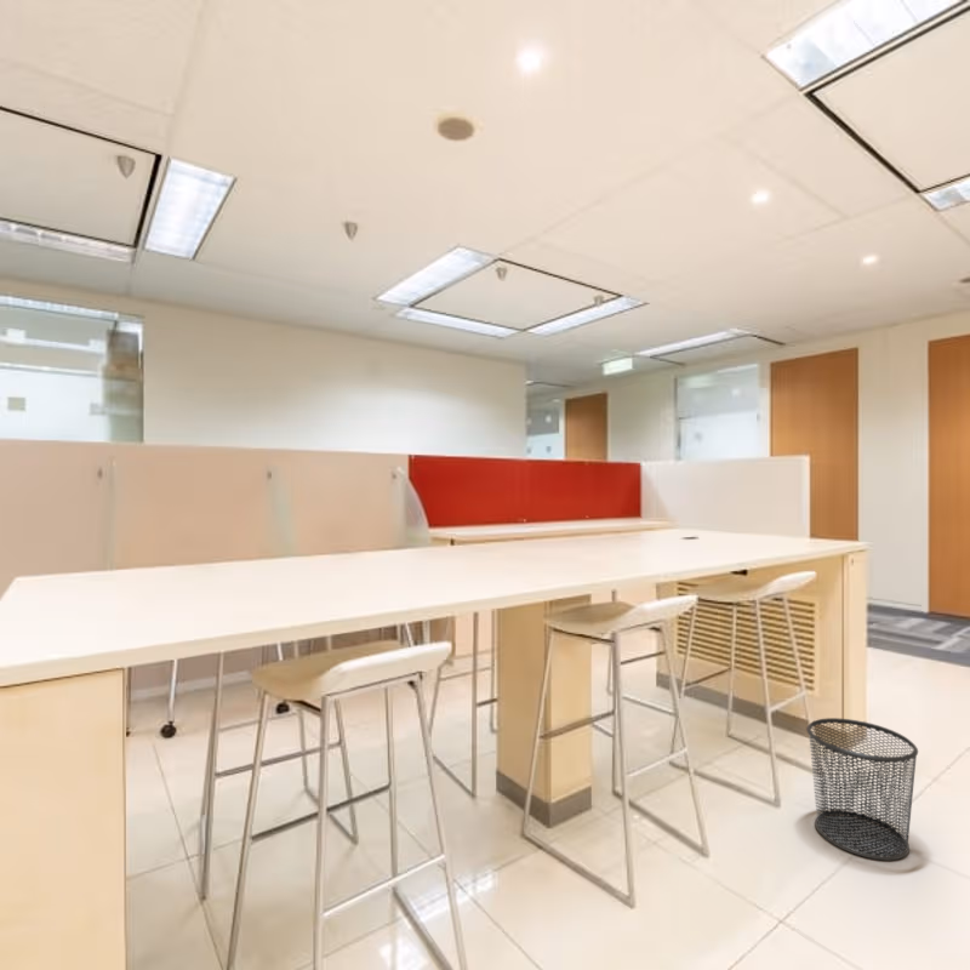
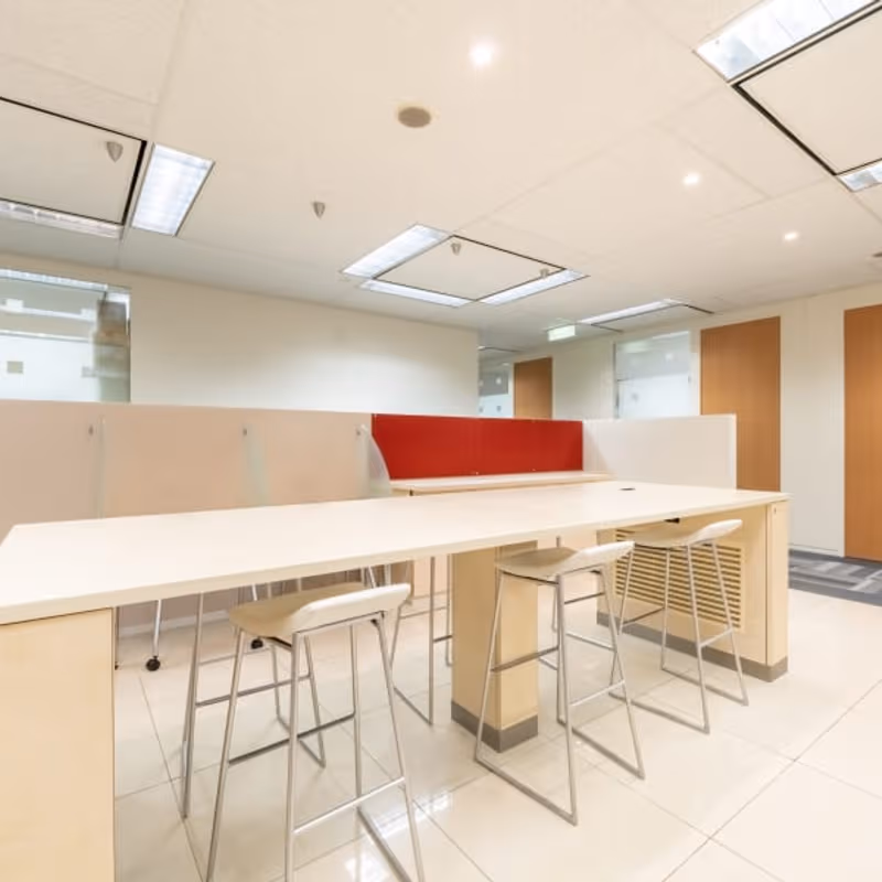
- waste bin [805,717,919,862]
